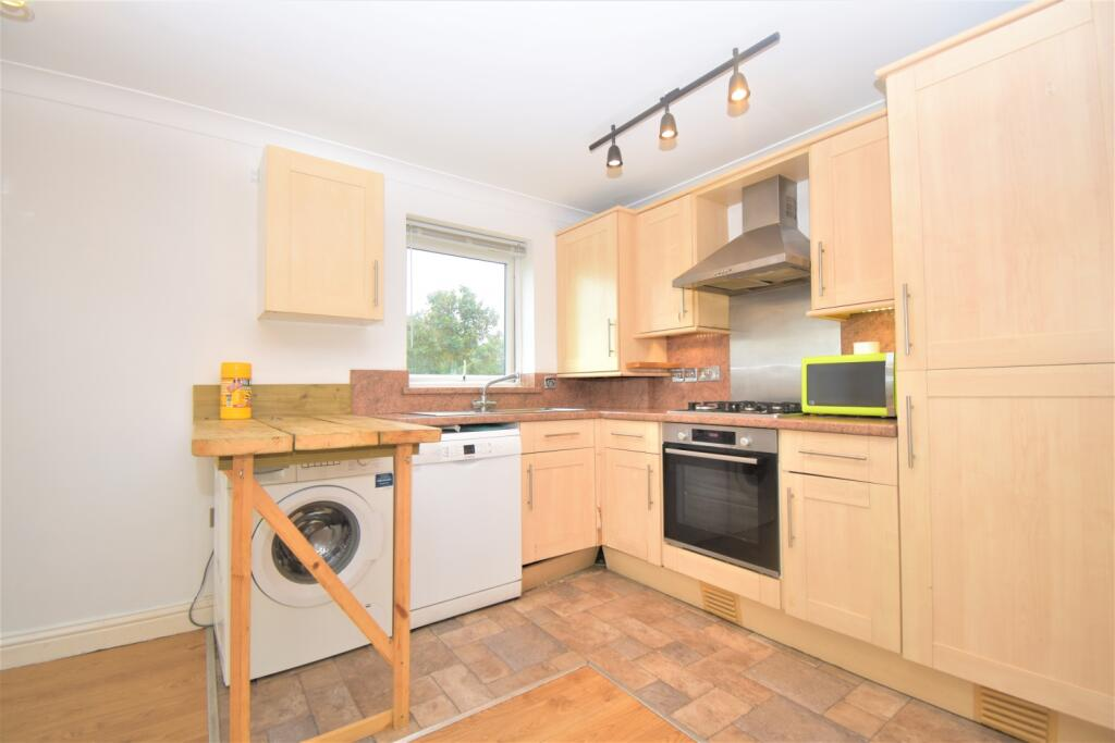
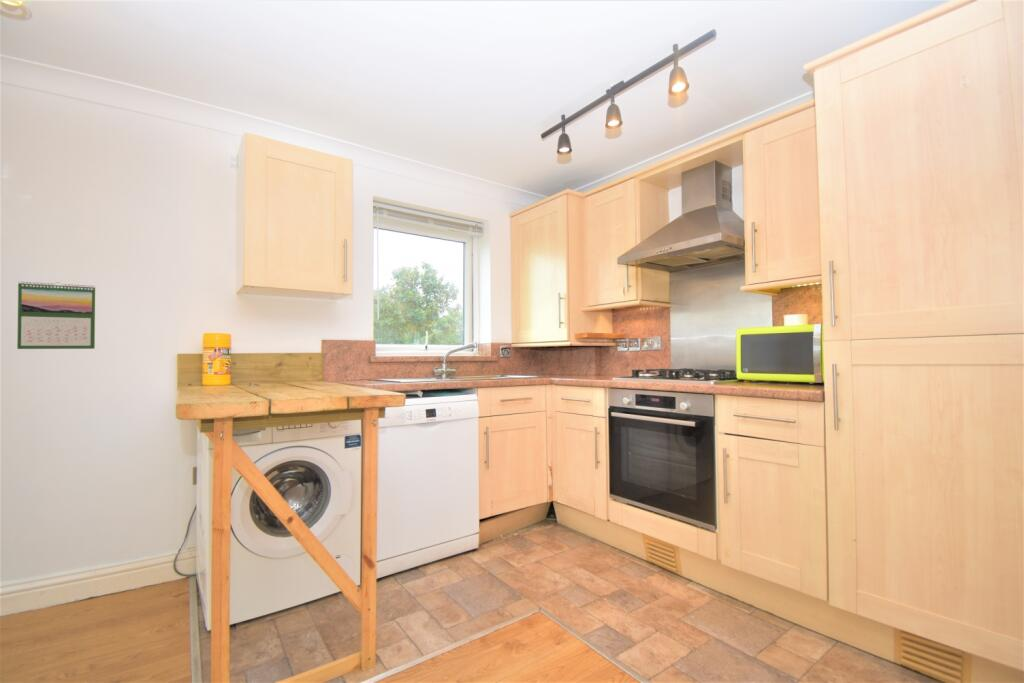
+ calendar [16,280,96,350]
